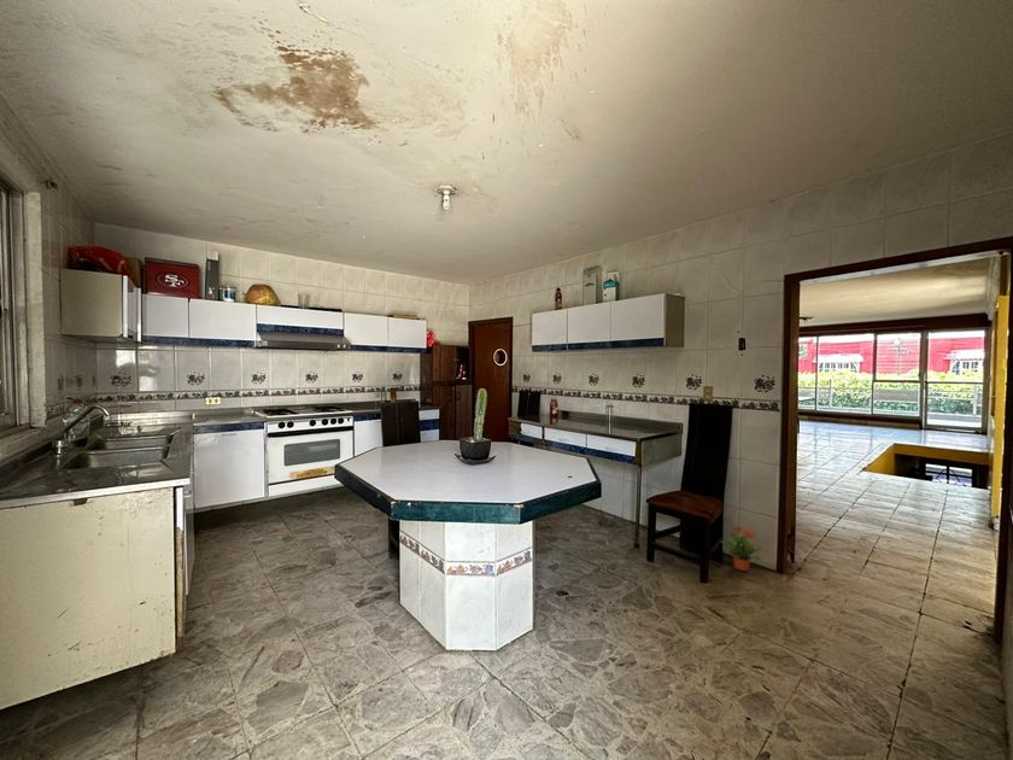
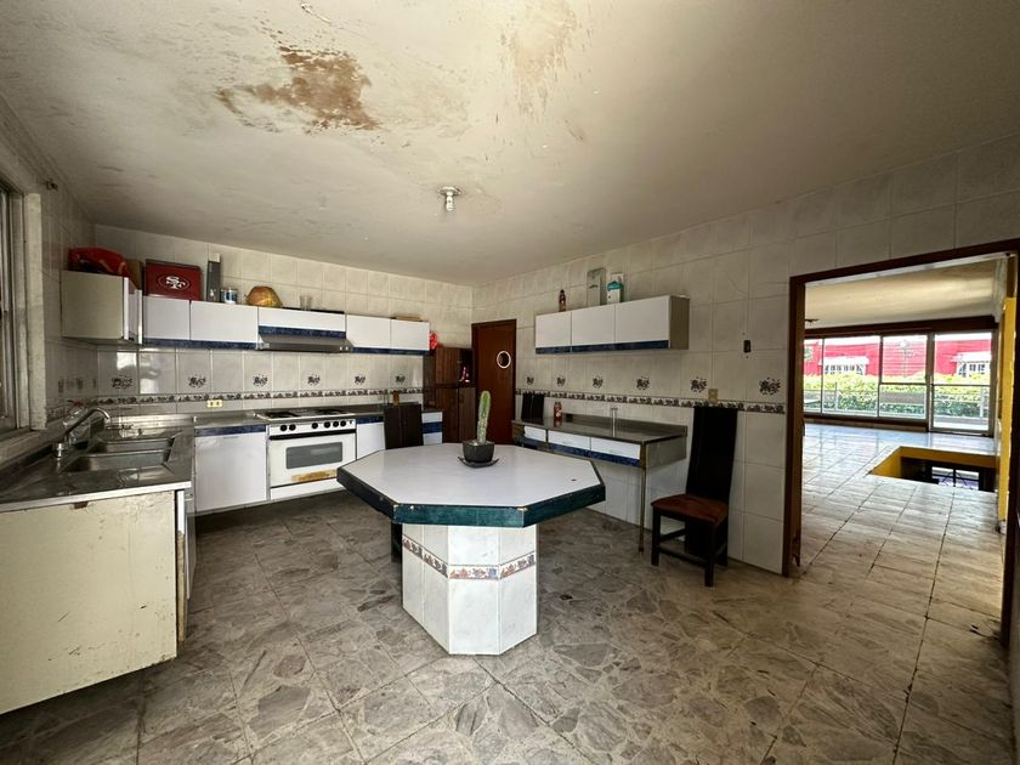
- potted plant [720,526,762,572]
